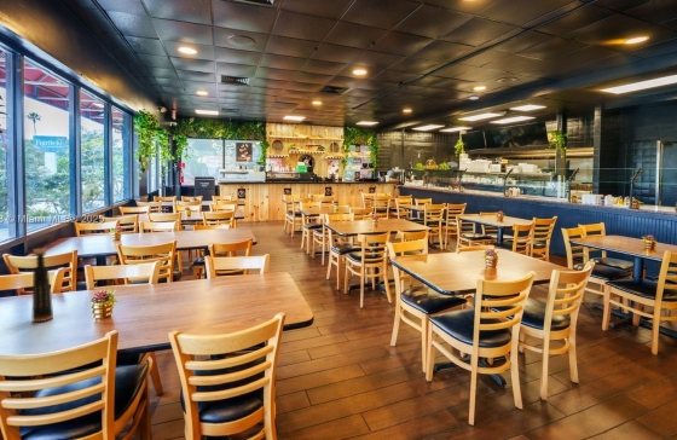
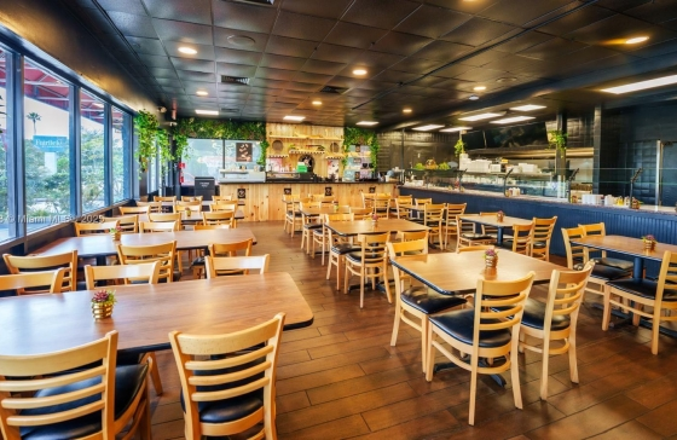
- bottle [31,248,54,323]
